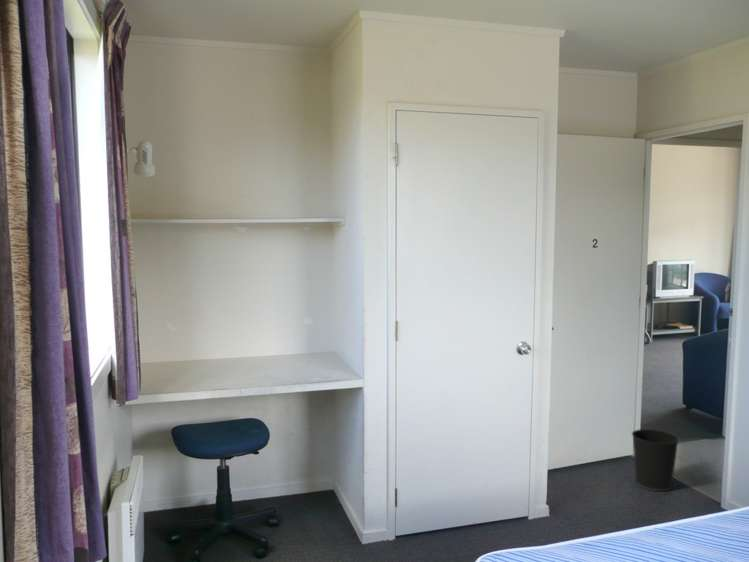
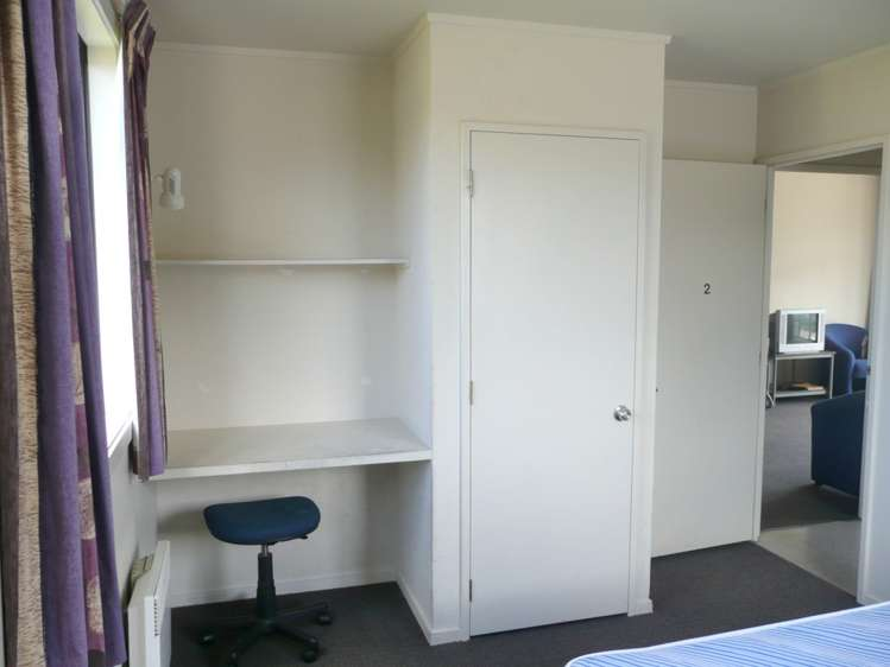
- wastebasket [631,428,680,492]
